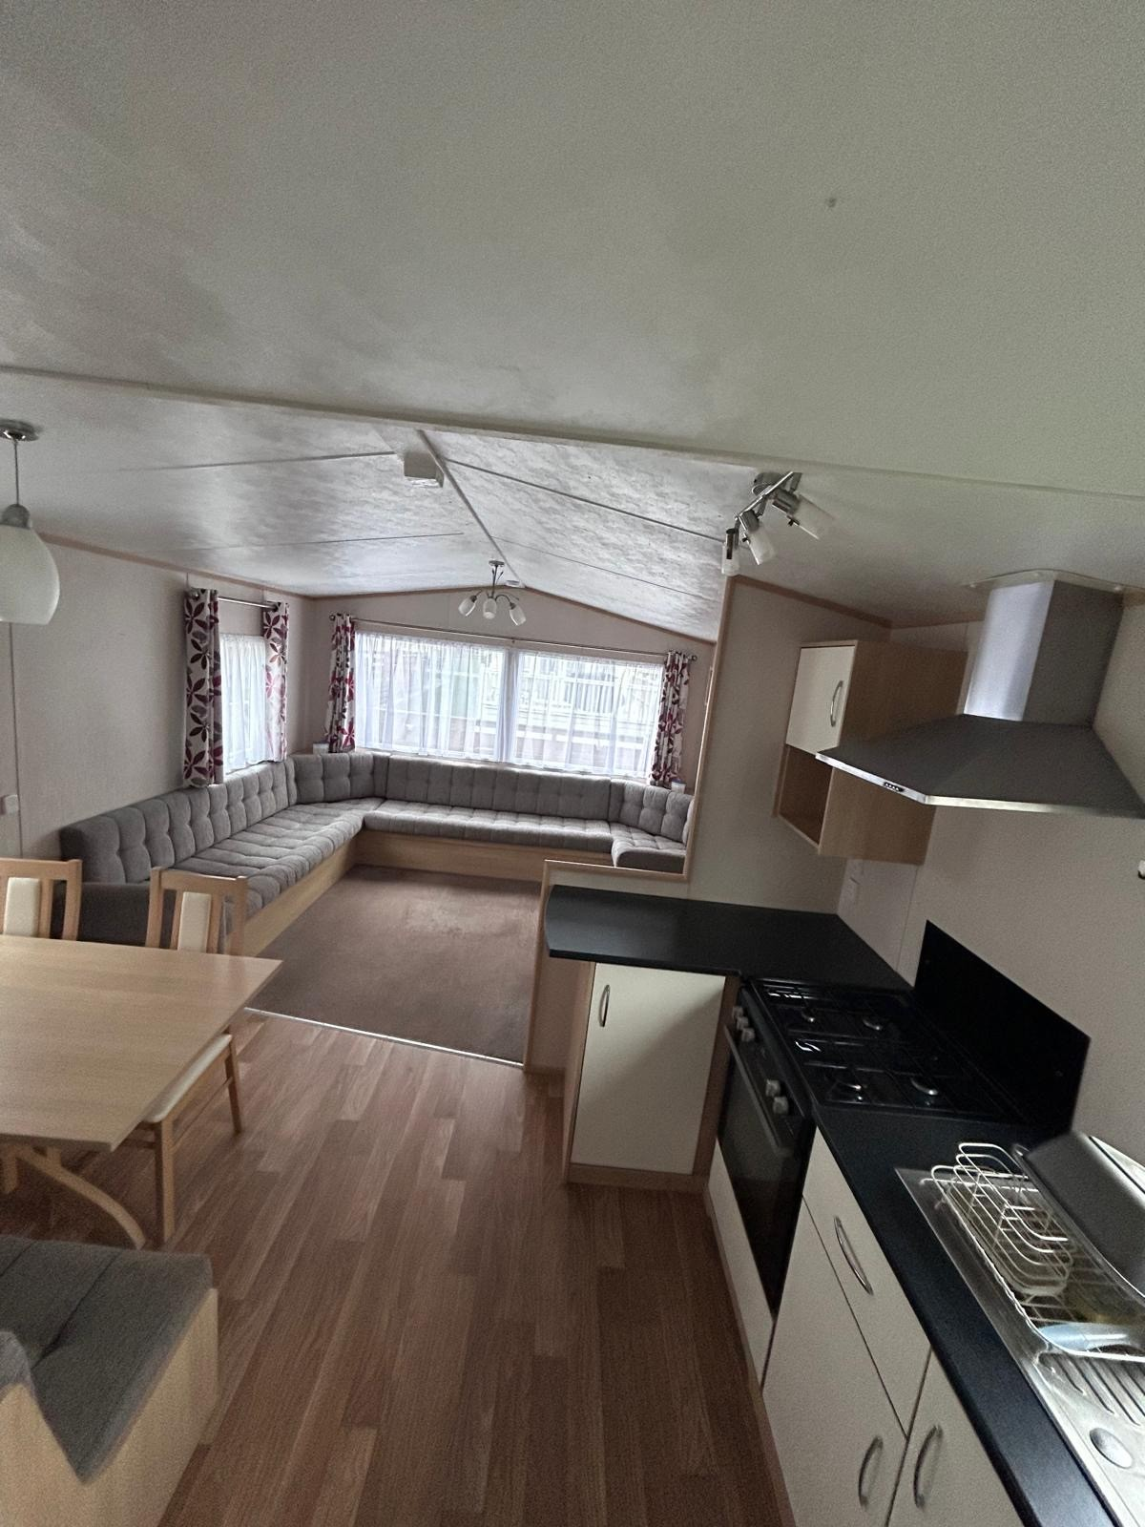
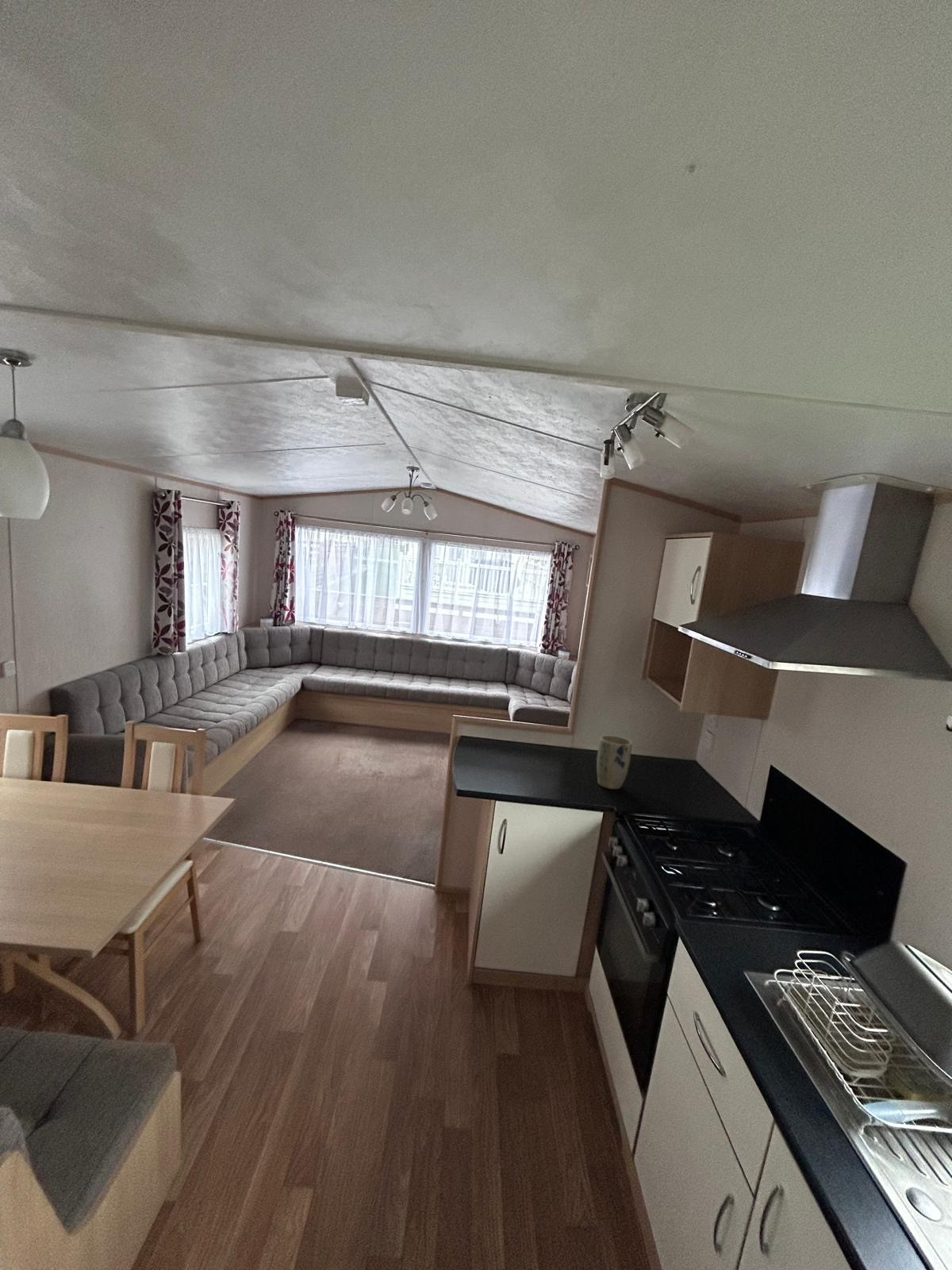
+ plant pot [596,735,633,790]
